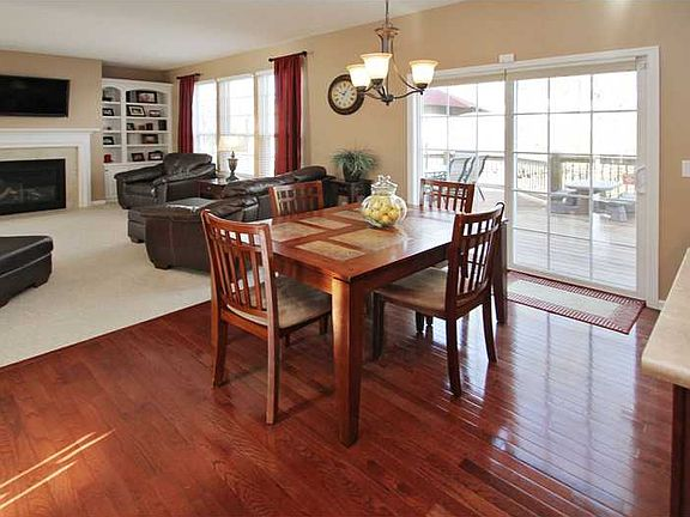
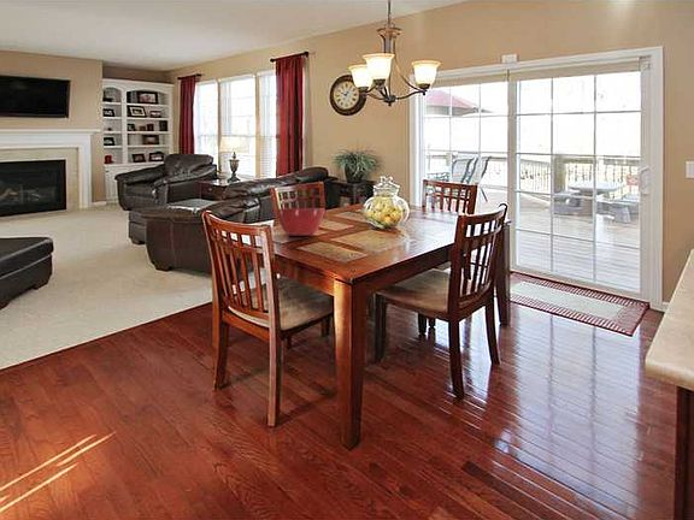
+ mixing bowl [275,207,327,237]
